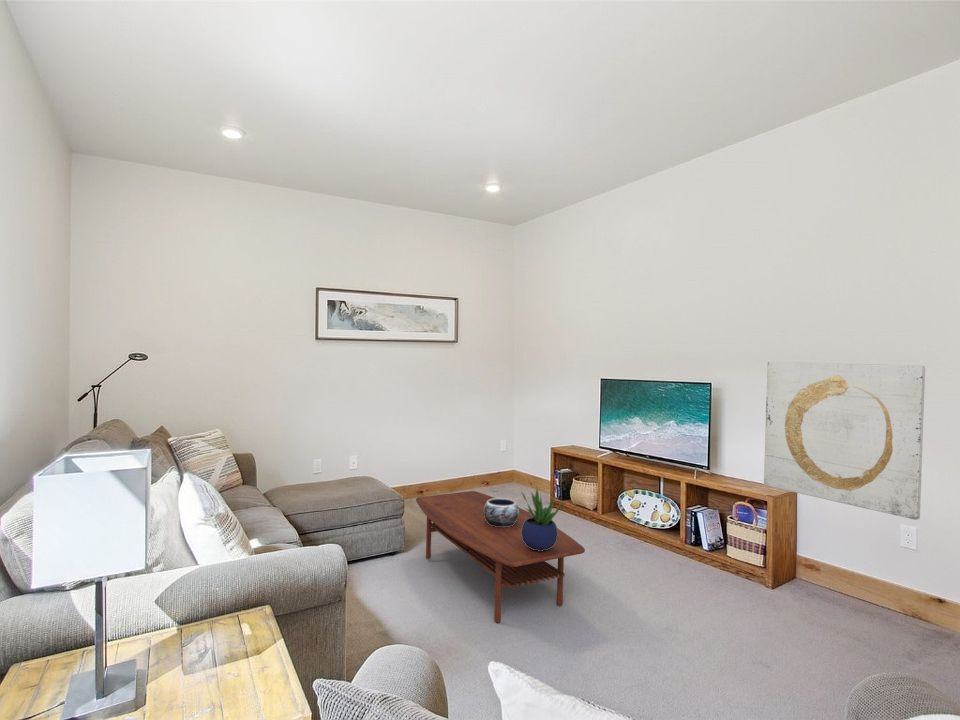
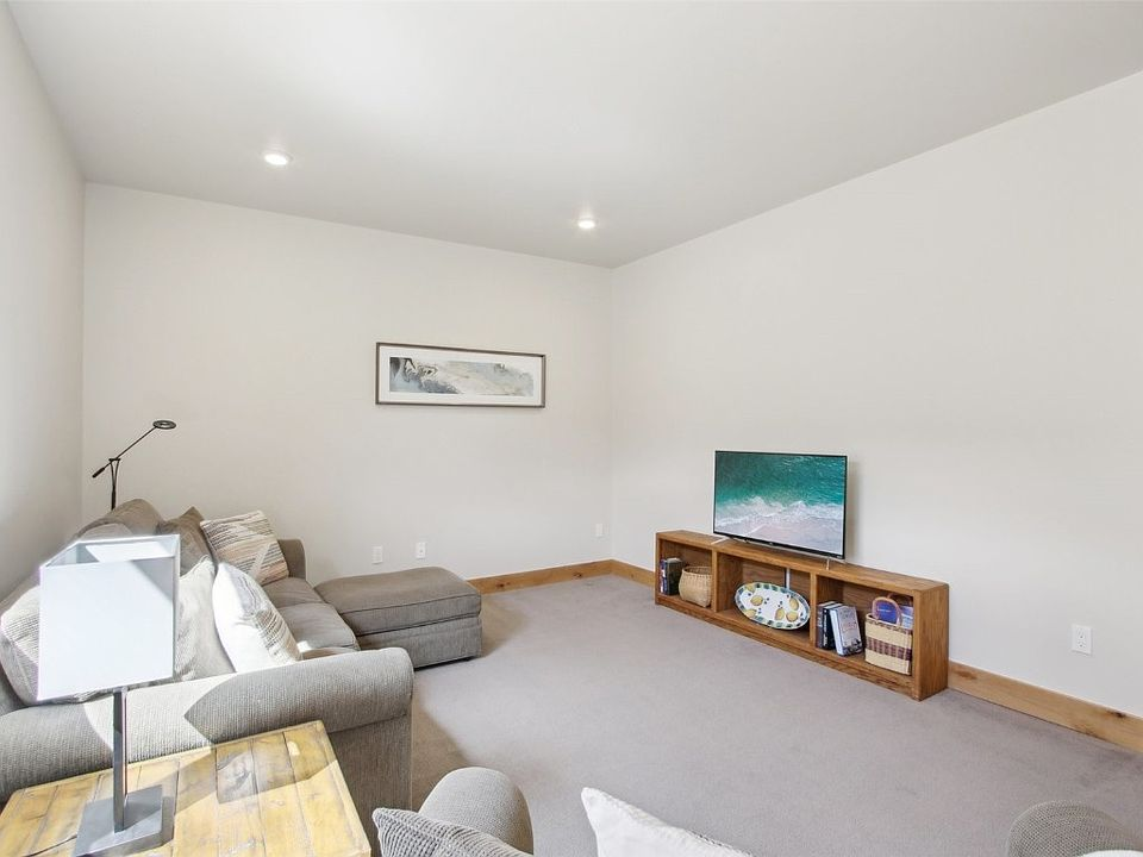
- potted plant [520,487,566,551]
- wall art [763,361,926,521]
- coffee table [415,490,586,624]
- decorative bowl [484,497,519,527]
